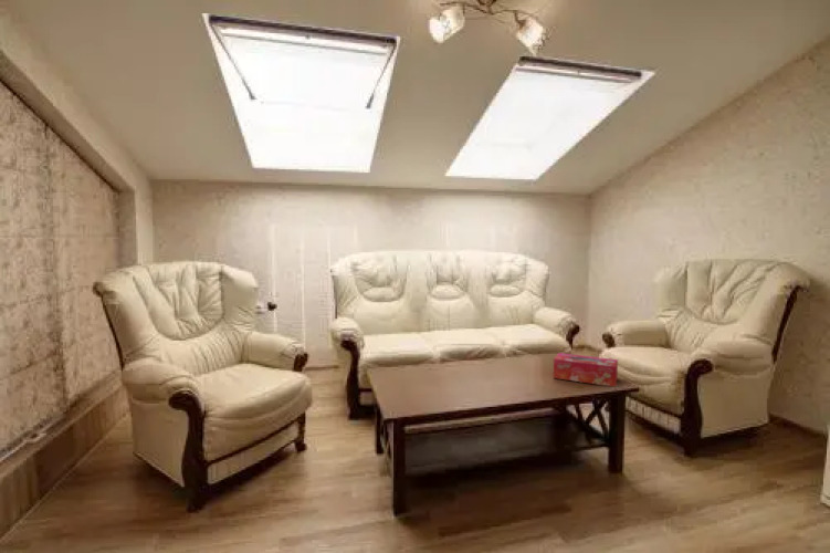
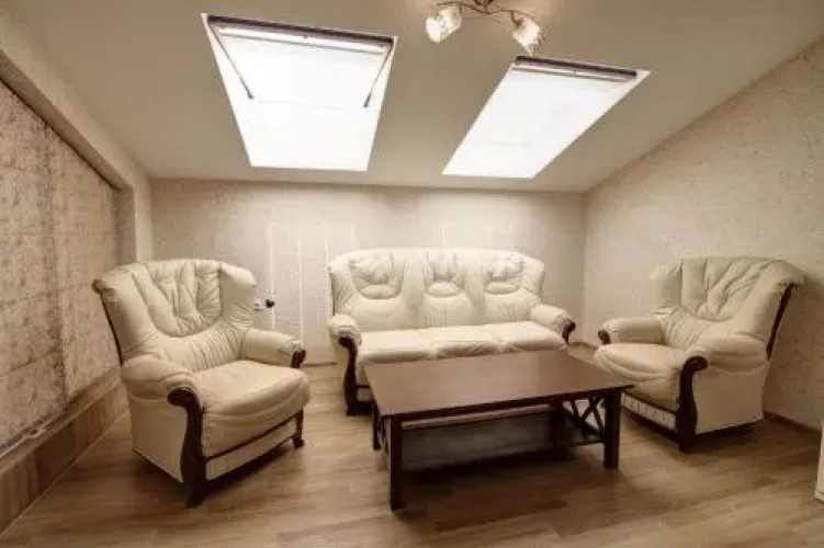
- tissue box [553,352,619,388]
